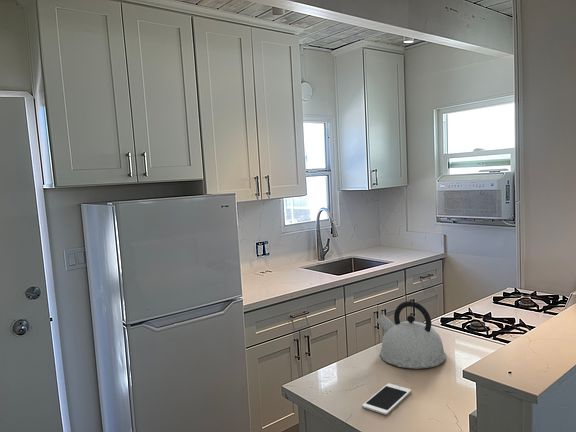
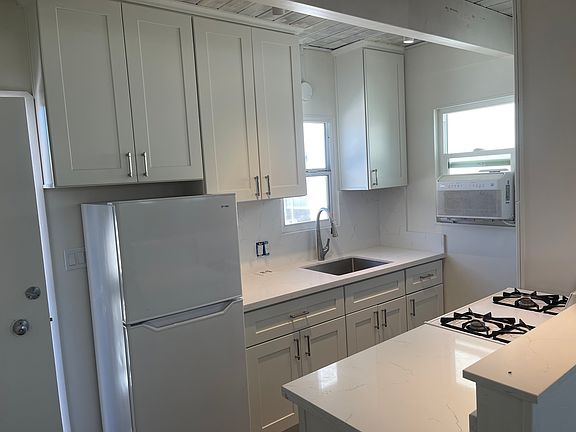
- cell phone [361,382,412,416]
- kettle [375,300,447,370]
